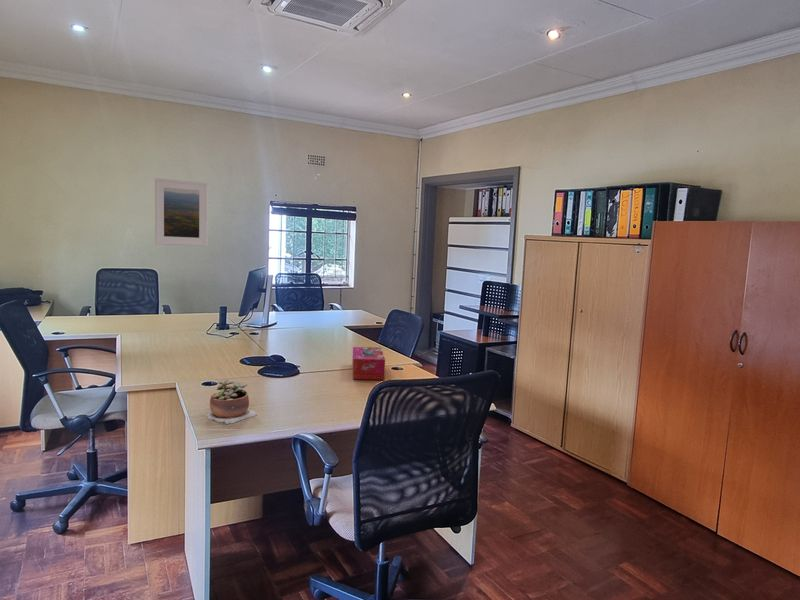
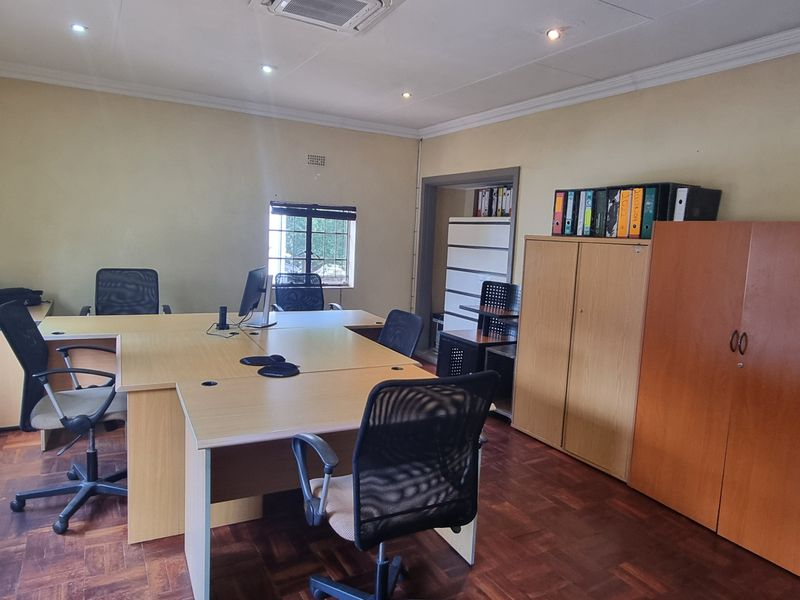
- succulent plant [202,378,258,425]
- tissue box [351,346,386,381]
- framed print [154,177,209,247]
